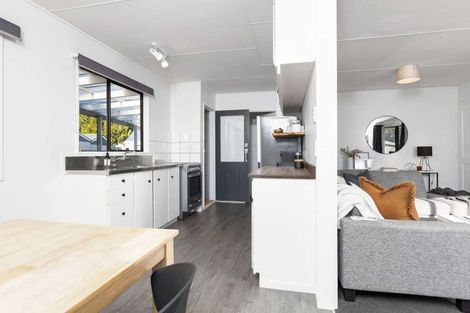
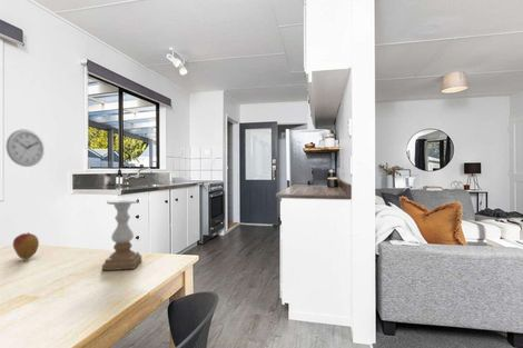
+ candle holder [101,198,142,271]
+ wall clock [4,128,46,168]
+ fruit [12,231,40,260]
